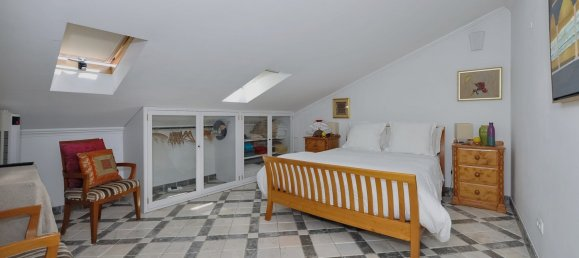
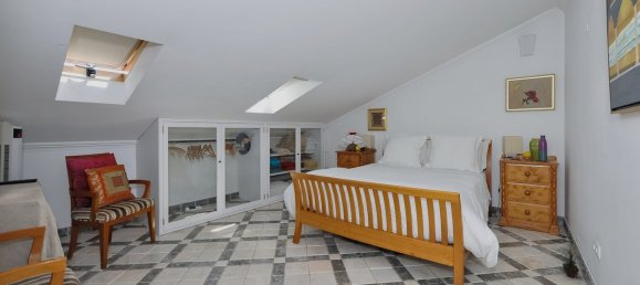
+ potted plant [555,232,584,278]
